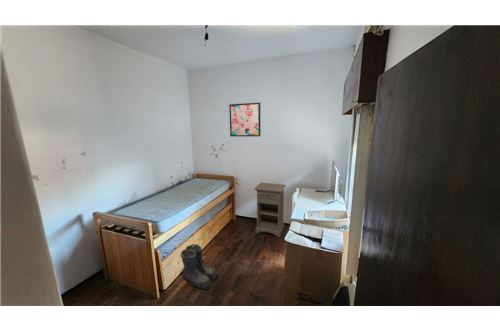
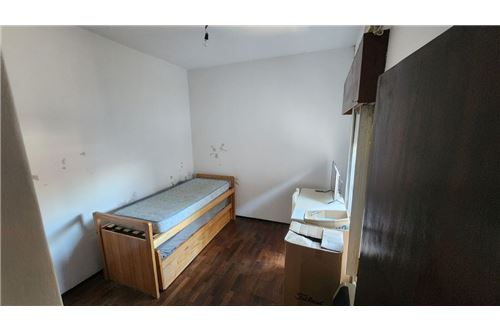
- boots [180,243,219,290]
- nightstand [253,182,287,238]
- wall art [228,102,261,137]
